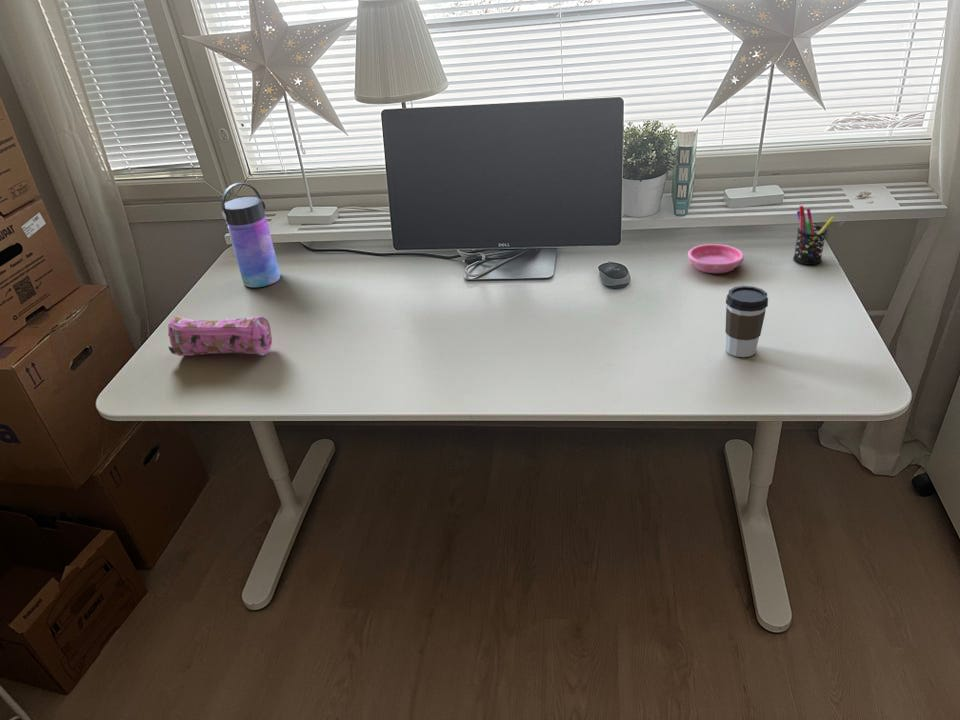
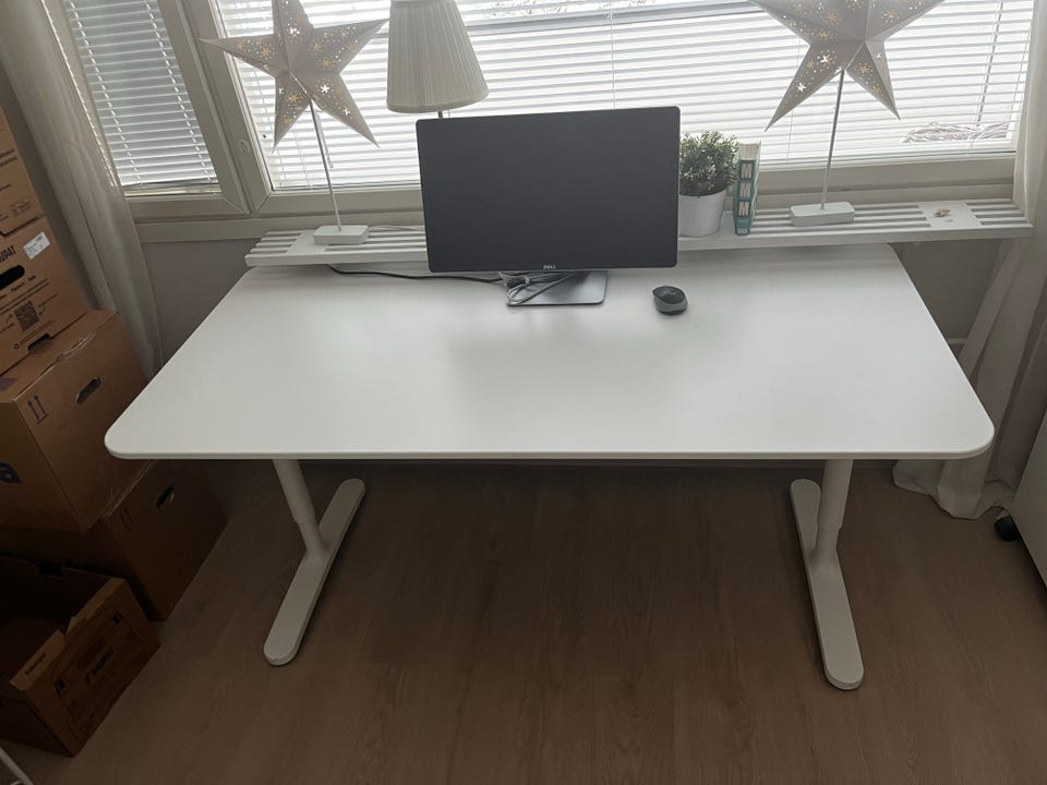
- pen holder [792,205,836,266]
- coffee cup [724,285,769,358]
- saucer [687,243,745,274]
- pencil case [167,315,273,357]
- water bottle [220,182,281,288]
